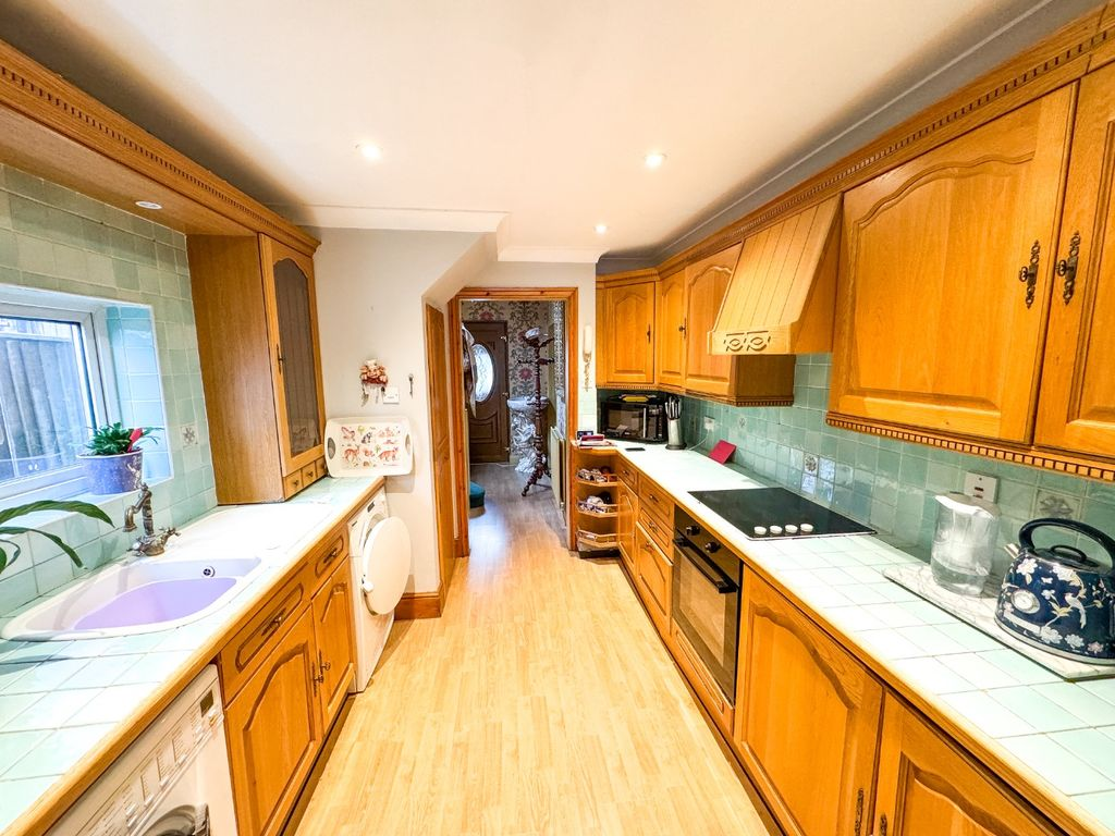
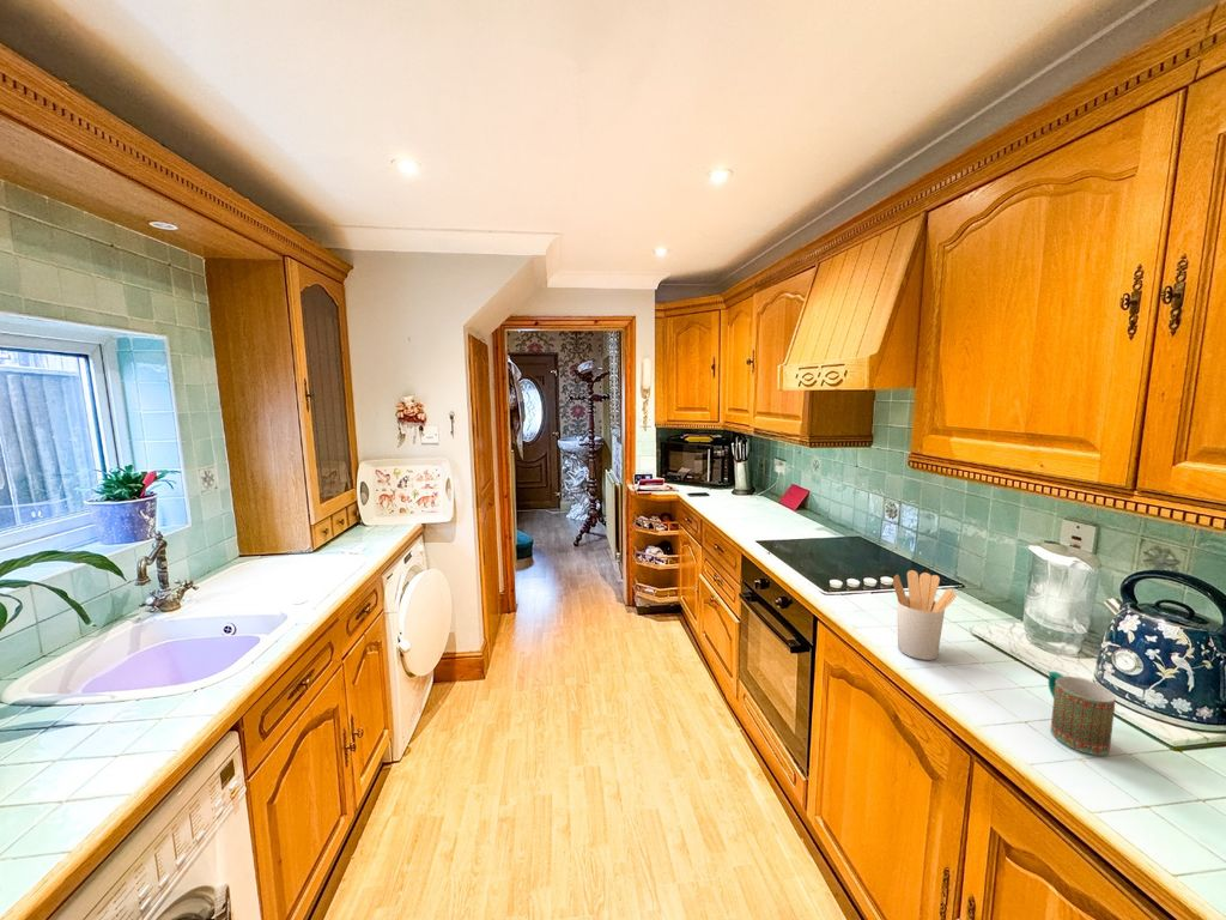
+ mug [1048,671,1117,756]
+ utensil holder [892,569,957,661]
